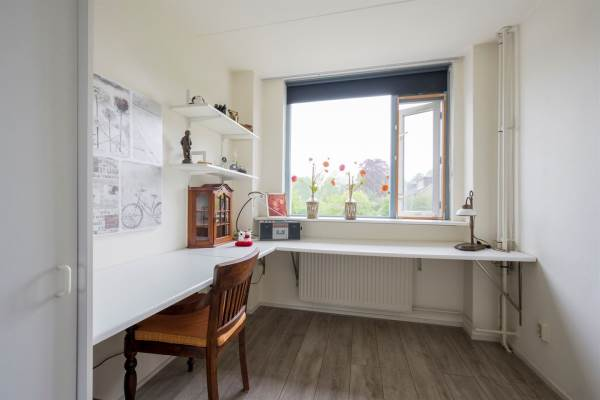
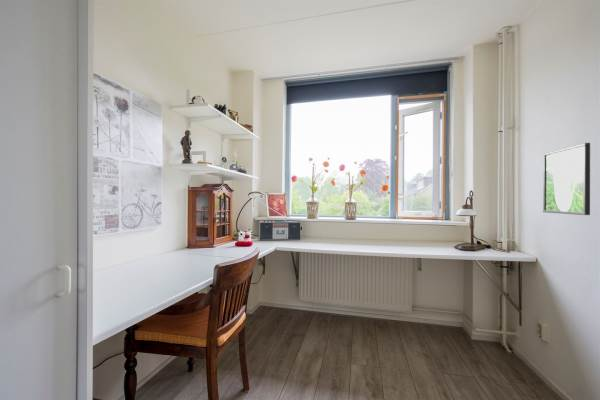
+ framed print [542,142,591,216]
